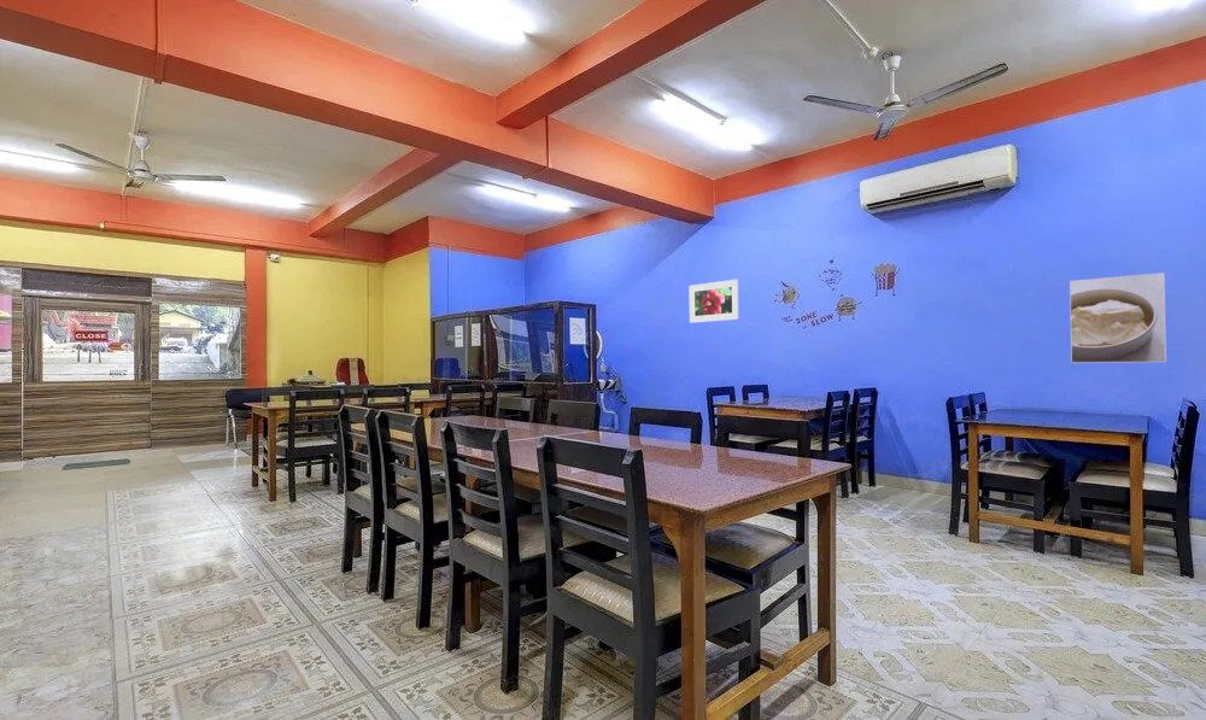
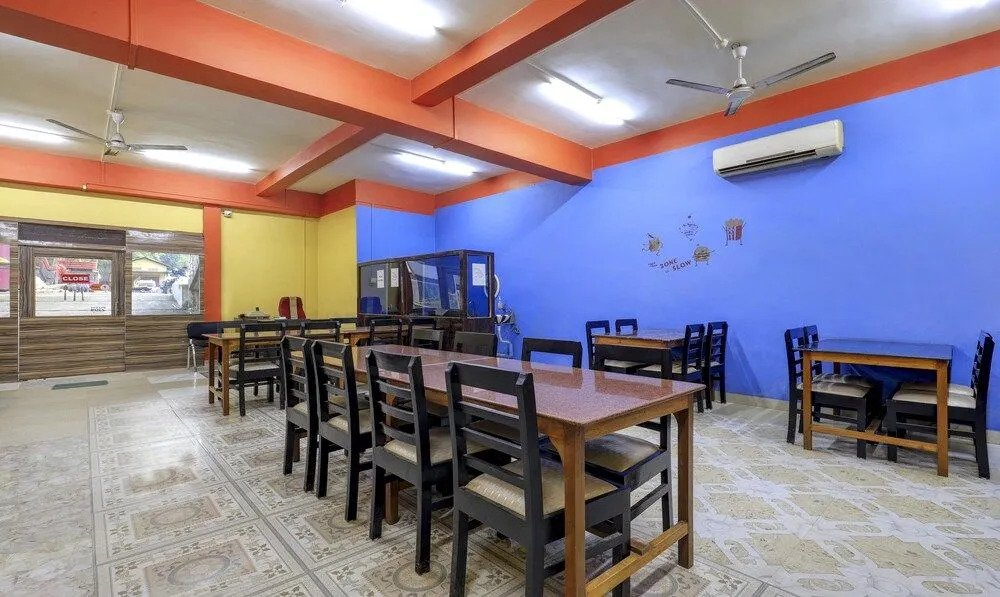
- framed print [687,279,740,324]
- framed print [1069,271,1167,364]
